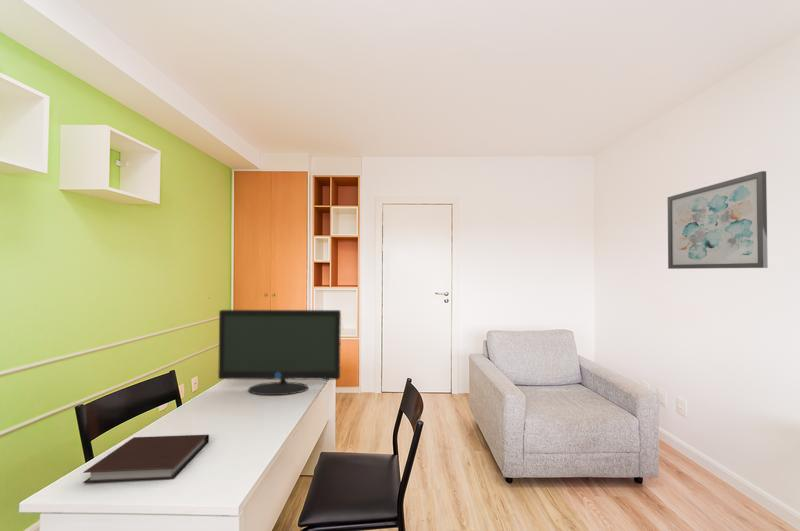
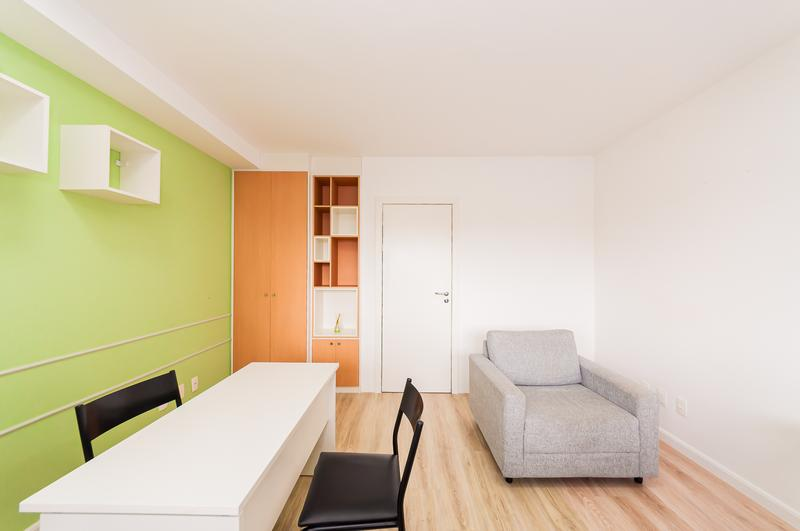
- monitor [217,309,342,396]
- wall art [667,170,769,270]
- notebook [82,434,210,484]
